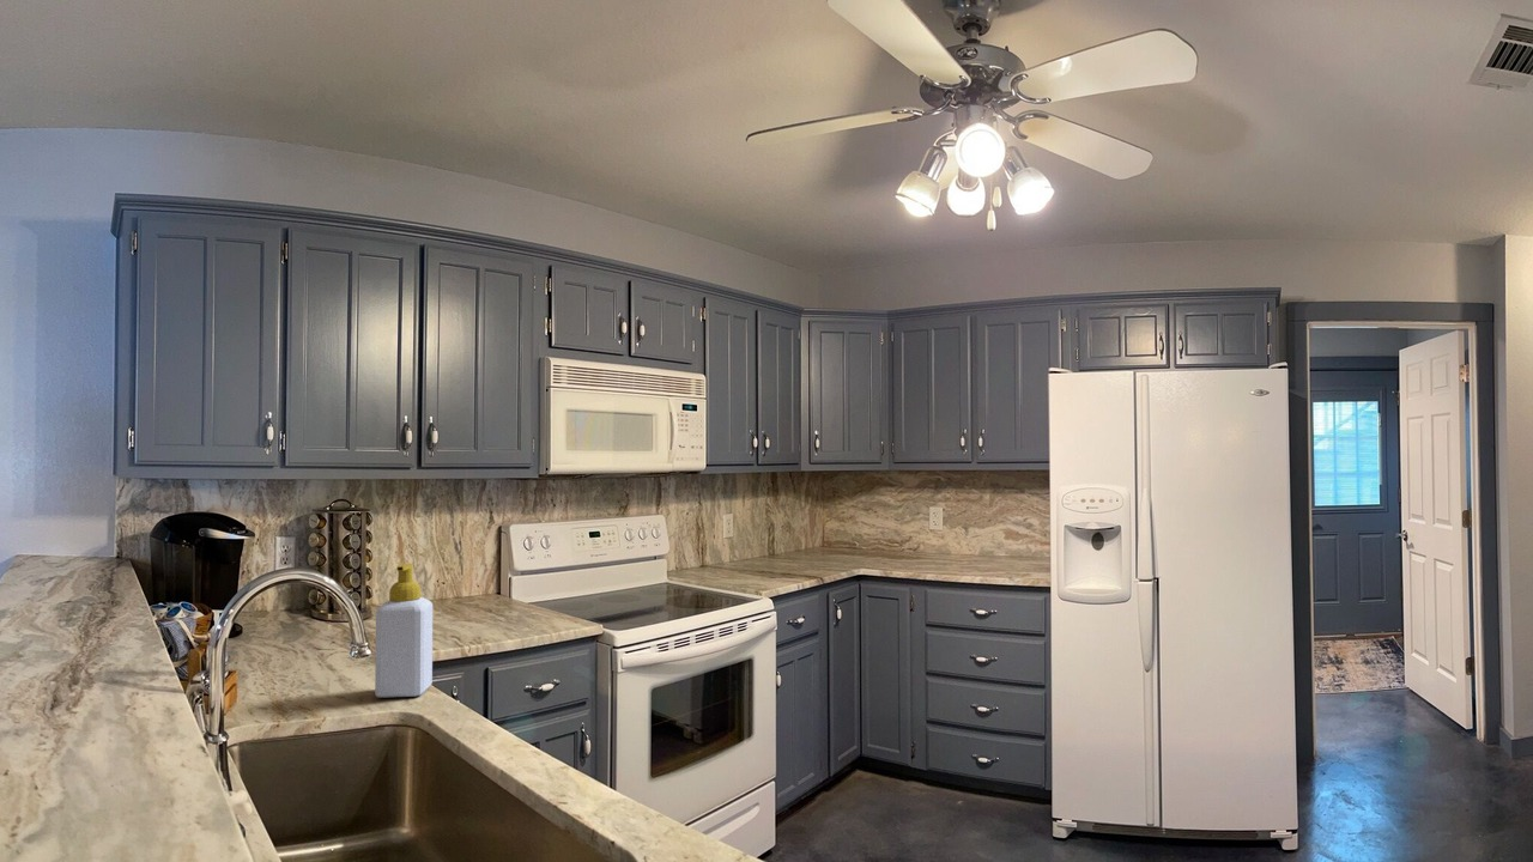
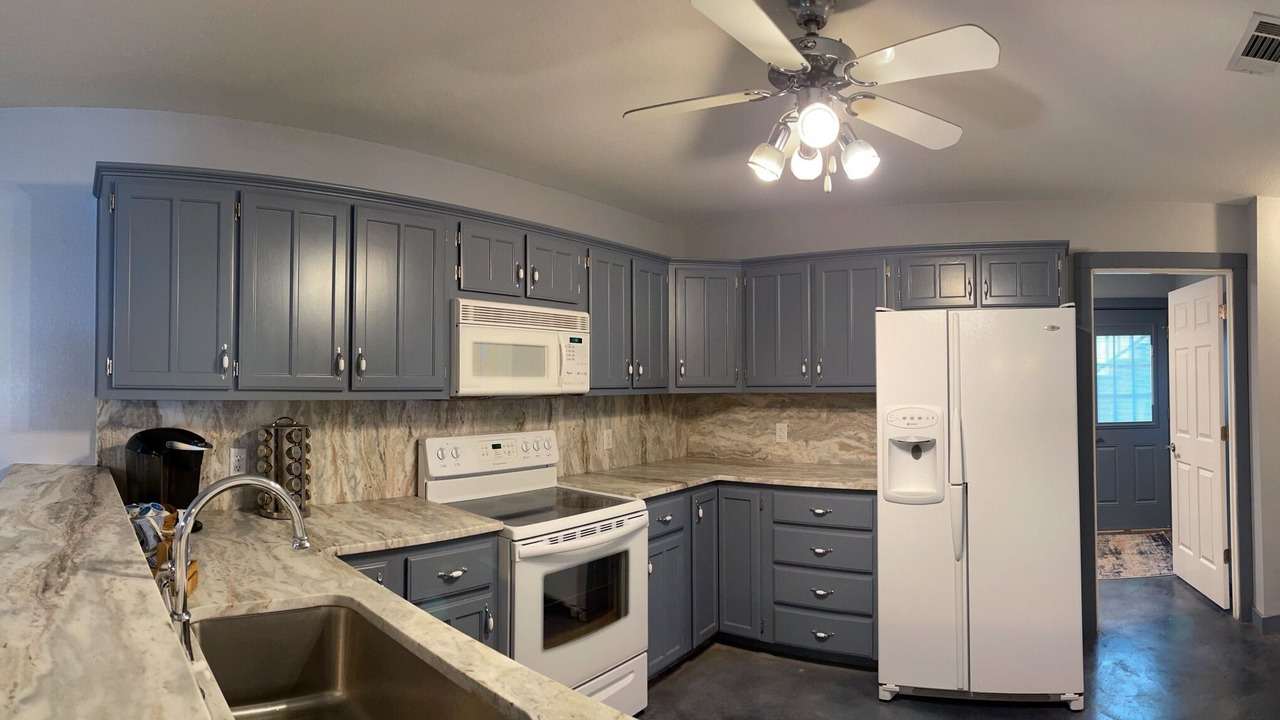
- soap bottle [374,563,434,699]
